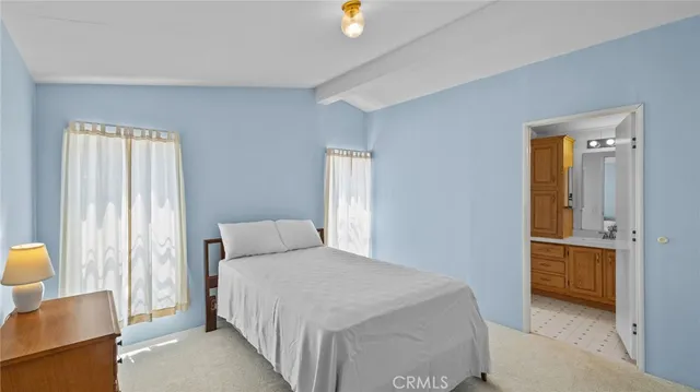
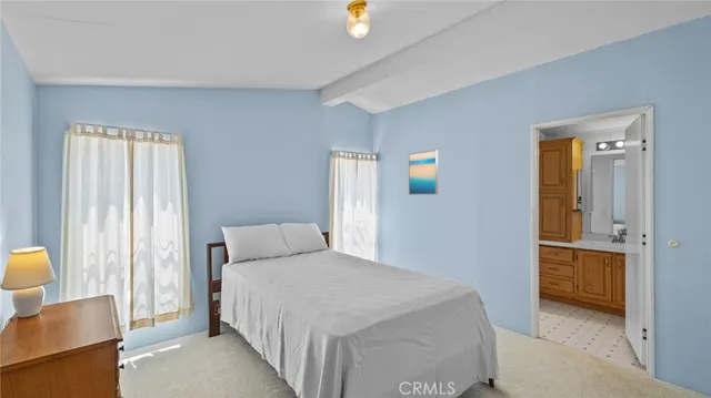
+ wall art [408,149,439,196]
